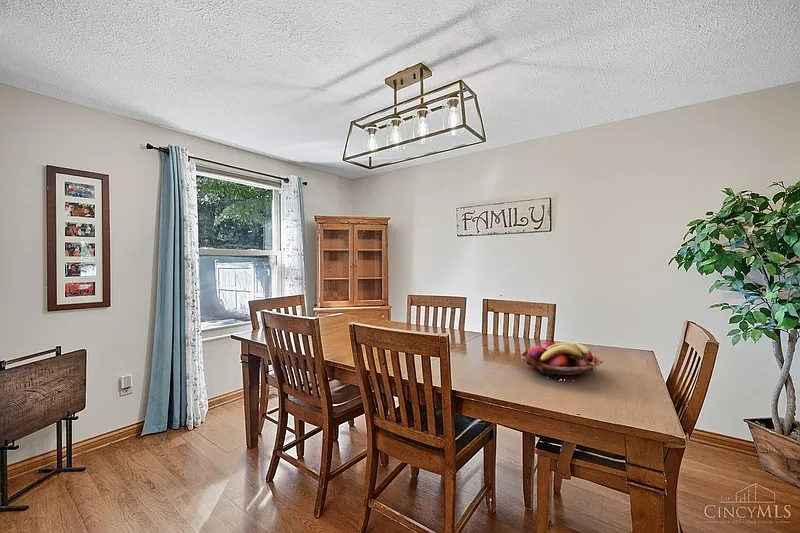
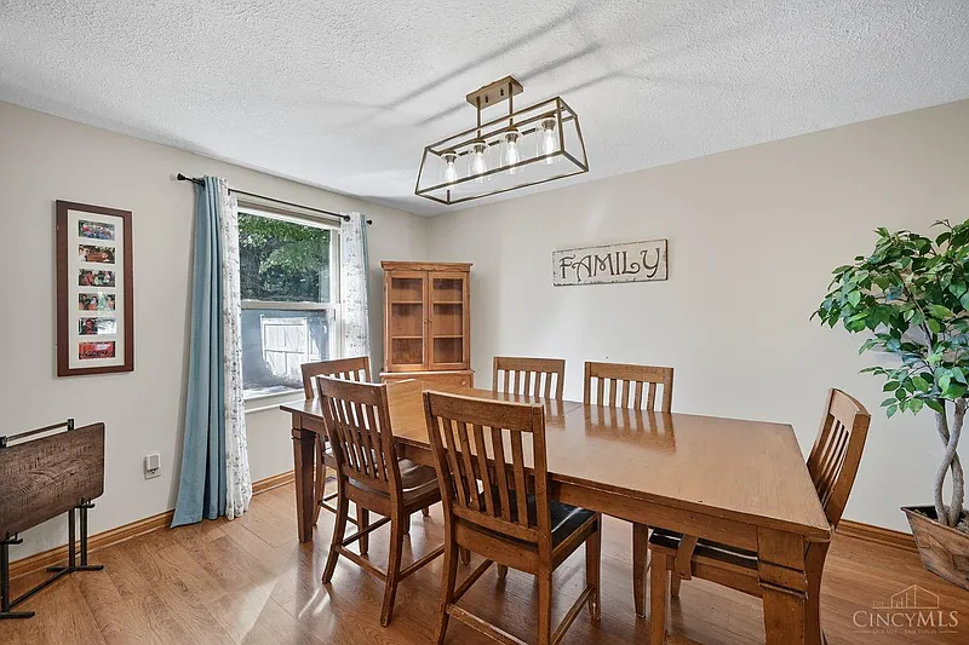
- fruit basket [520,341,604,382]
